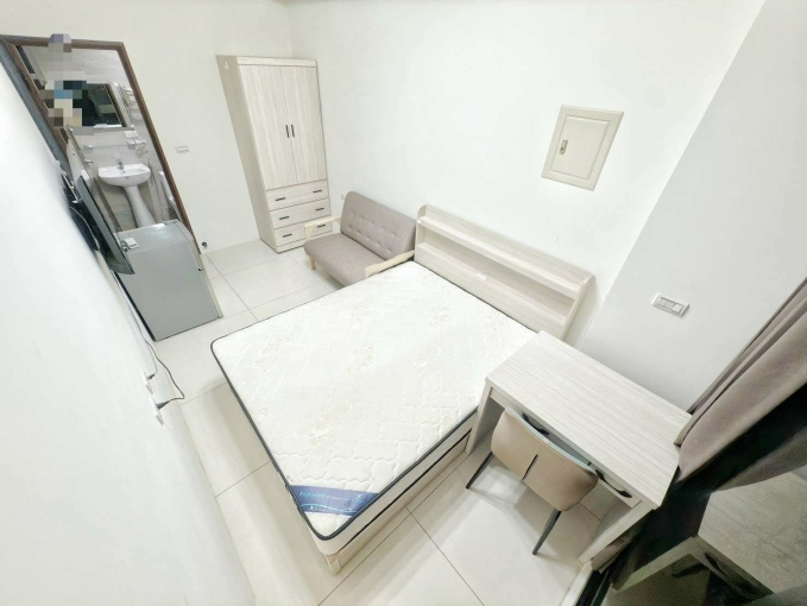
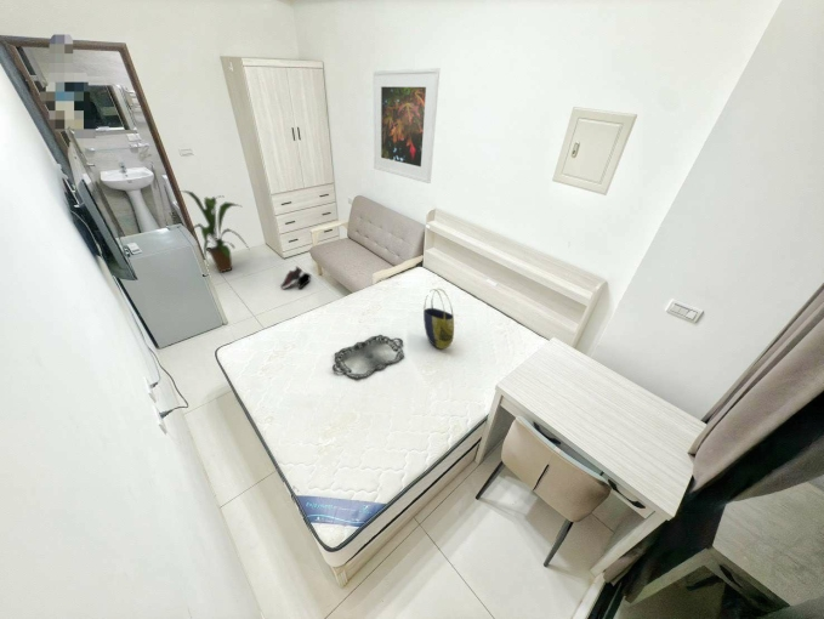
+ tote bag [422,288,455,350]
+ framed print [371,67,441,184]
+ house plant [176,189,250,273]
+ shoe [279,265,312,290]
+ serving tray [331,334,405,380]
